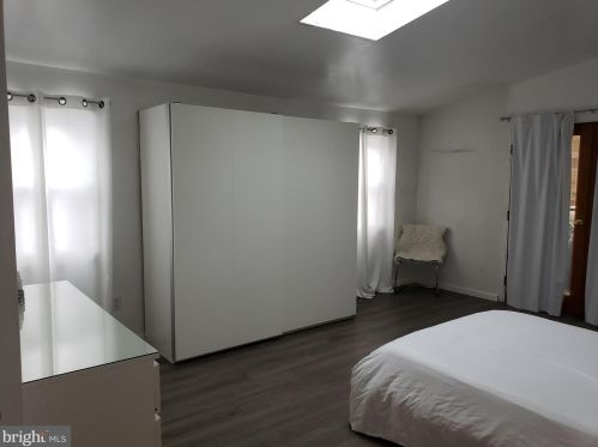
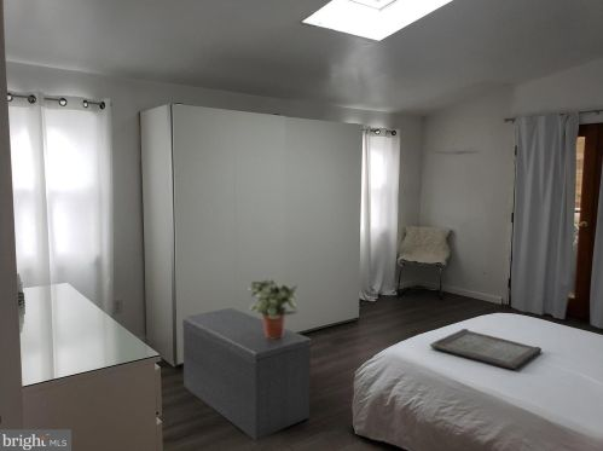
+ potted plant [247,278,300,339]
+ bench [181,307,312,443]
+ serving tray [429,328,543,370]
